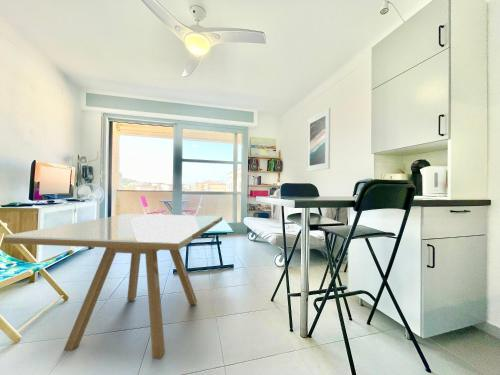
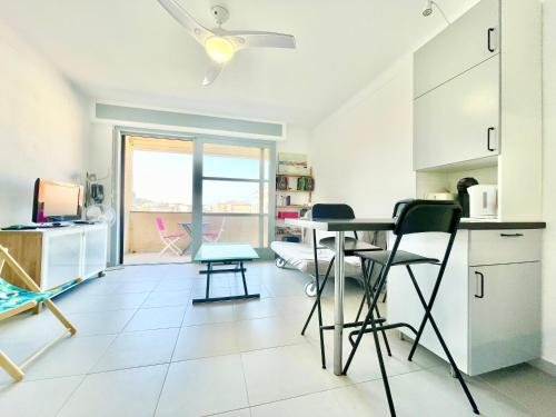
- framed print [305,107,331,172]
- dining table [3,213,223,360]
